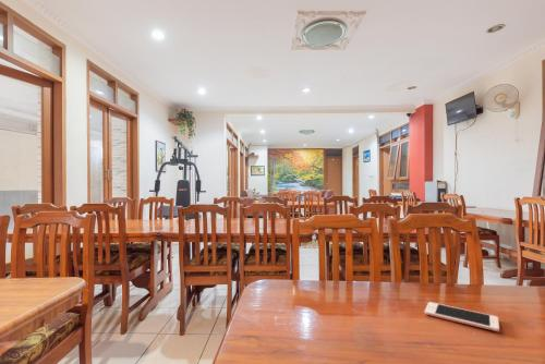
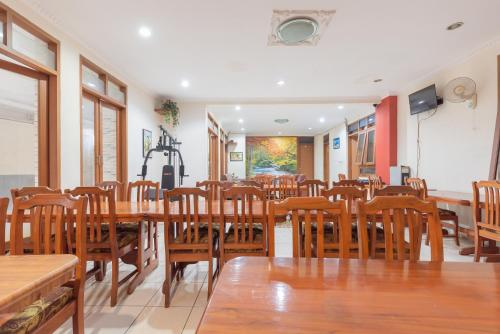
- cell phone [424,301,500,332]
